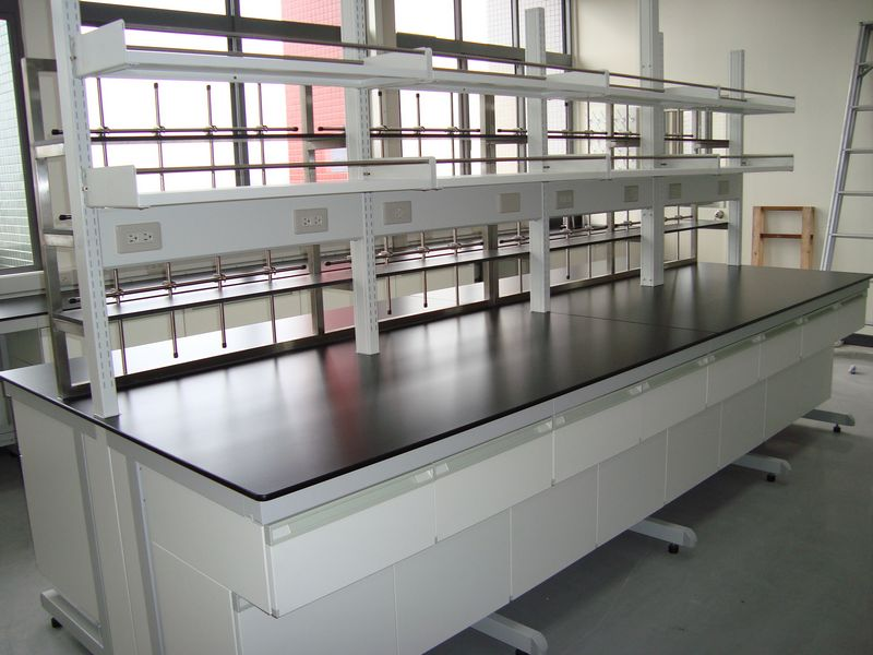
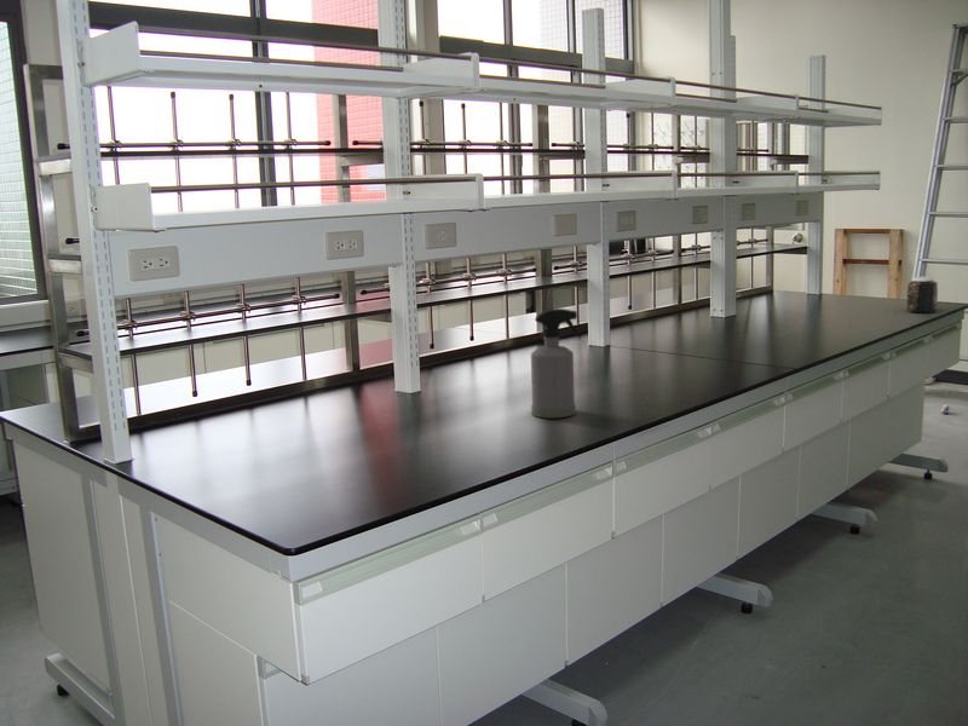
+ spray bottle [530,307,582,419]
+ jar [905,276,939,313]
